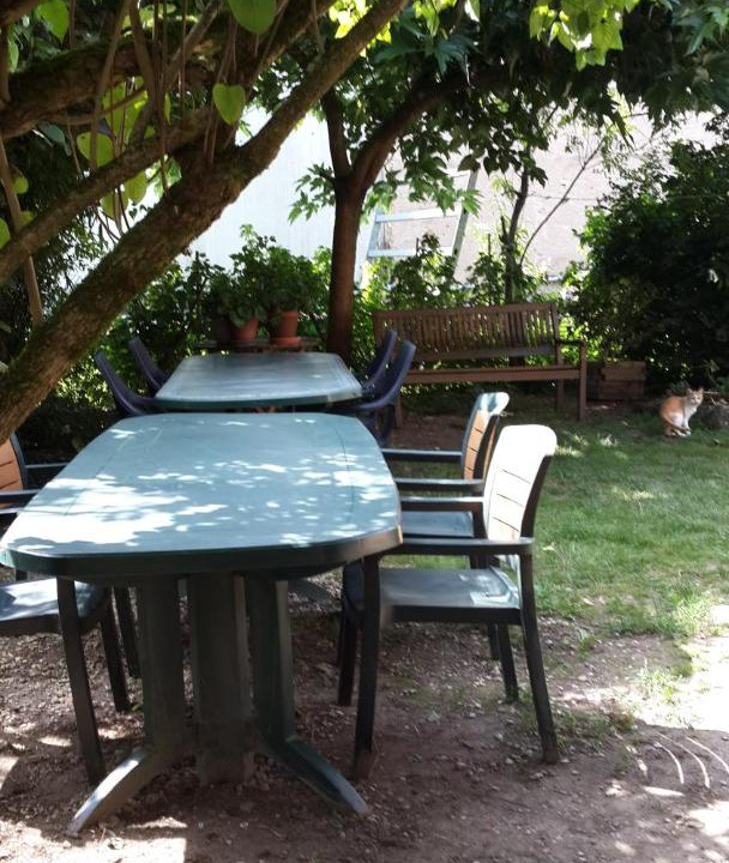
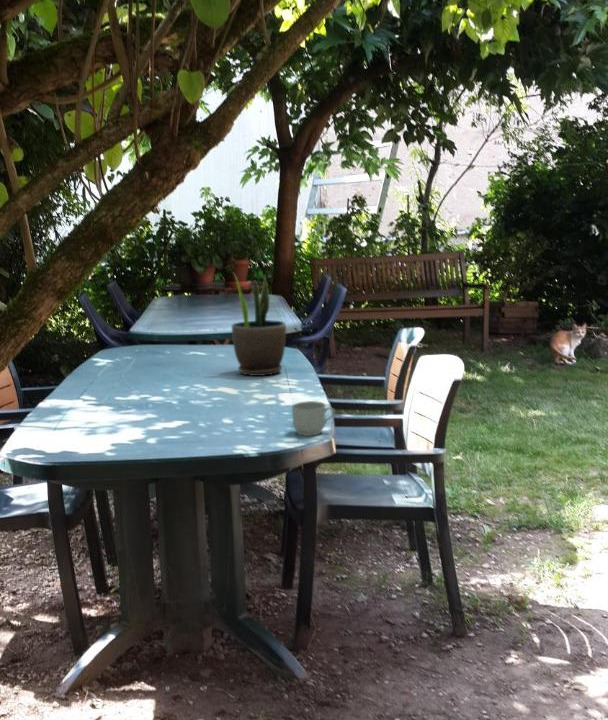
+ mug [291,400,336,437]
+ potted plant [230,270,287,377]
